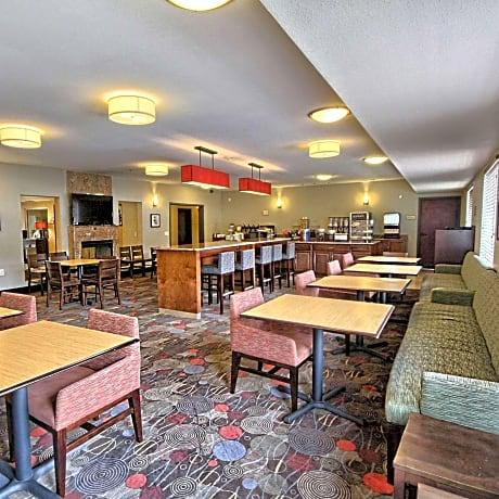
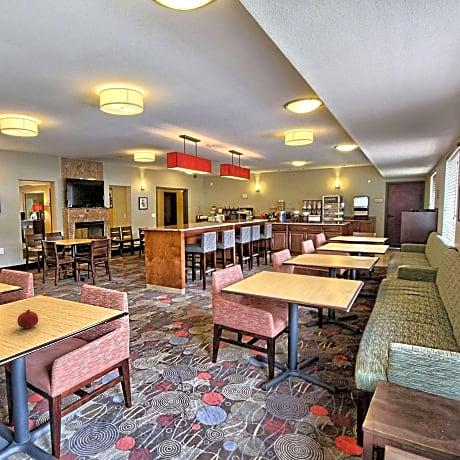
+ fruit [16,309,39,329]
